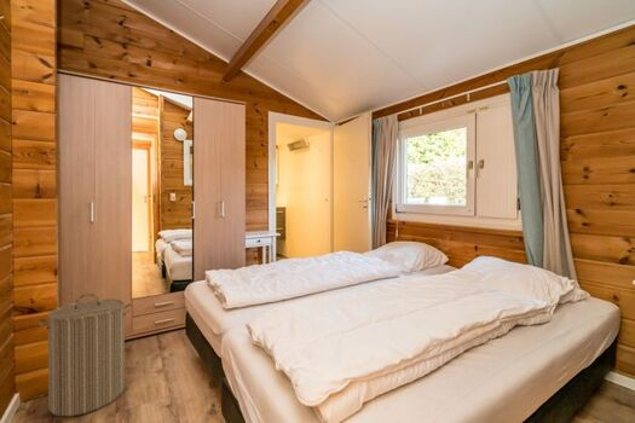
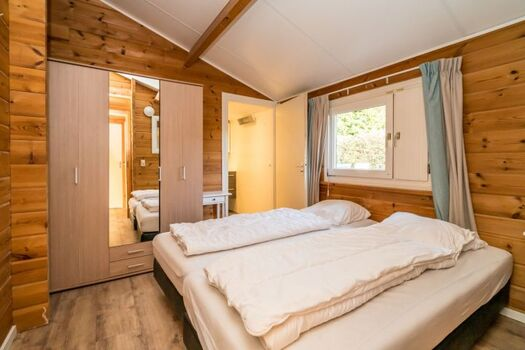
- laundry hamper [36,292,134,417]
